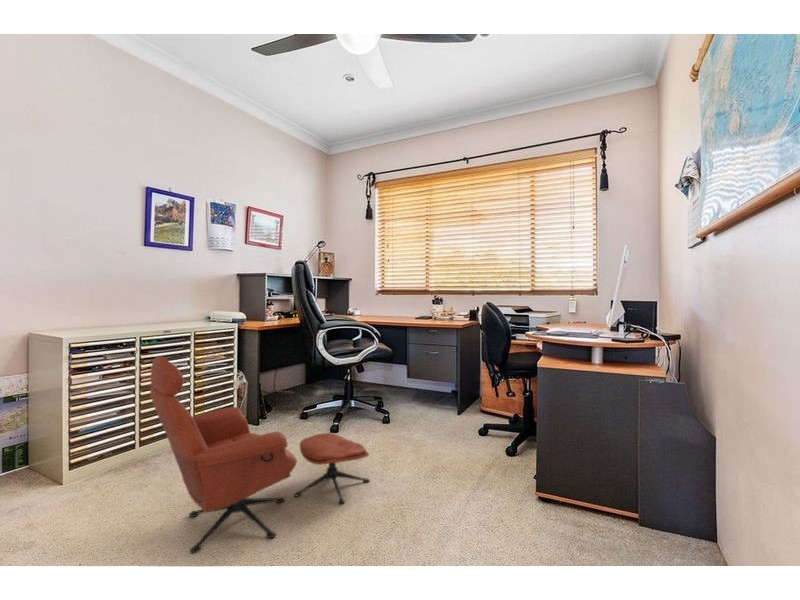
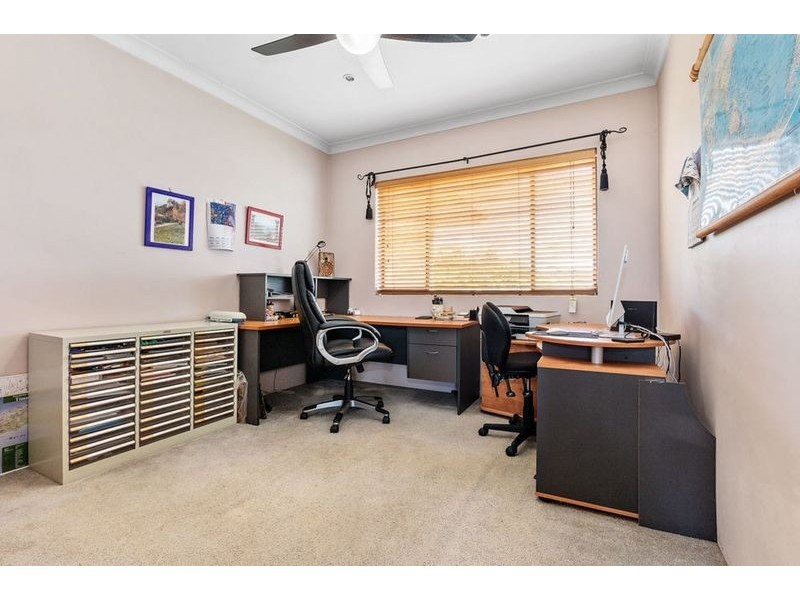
- armchair [149,355,371,554]
